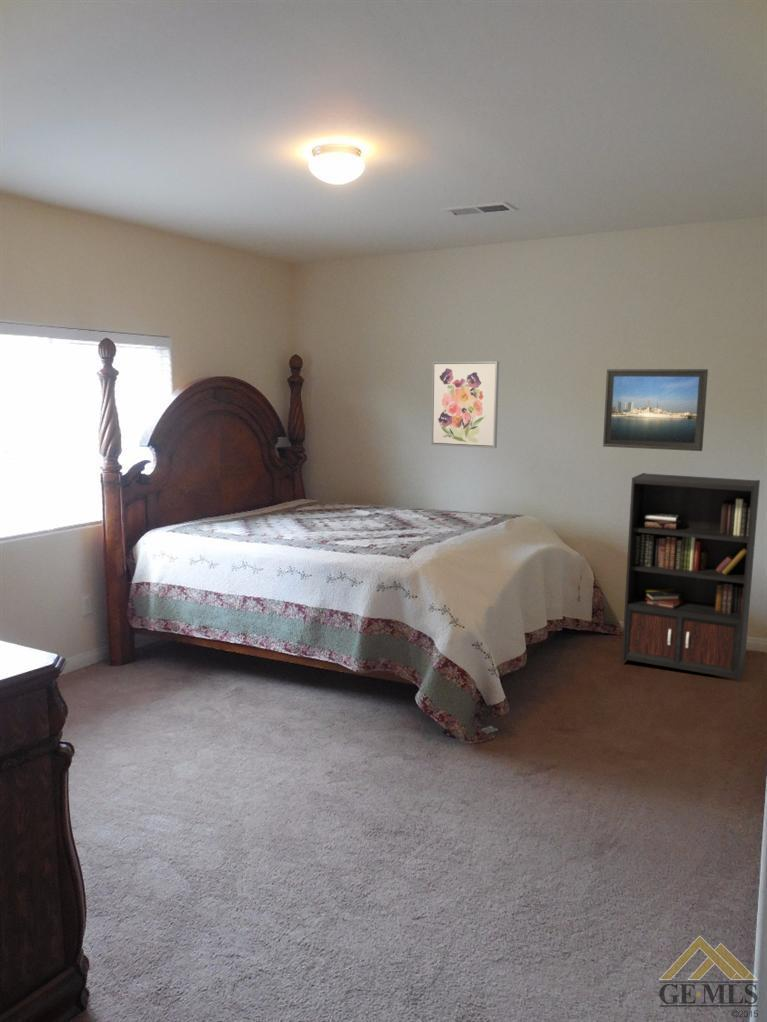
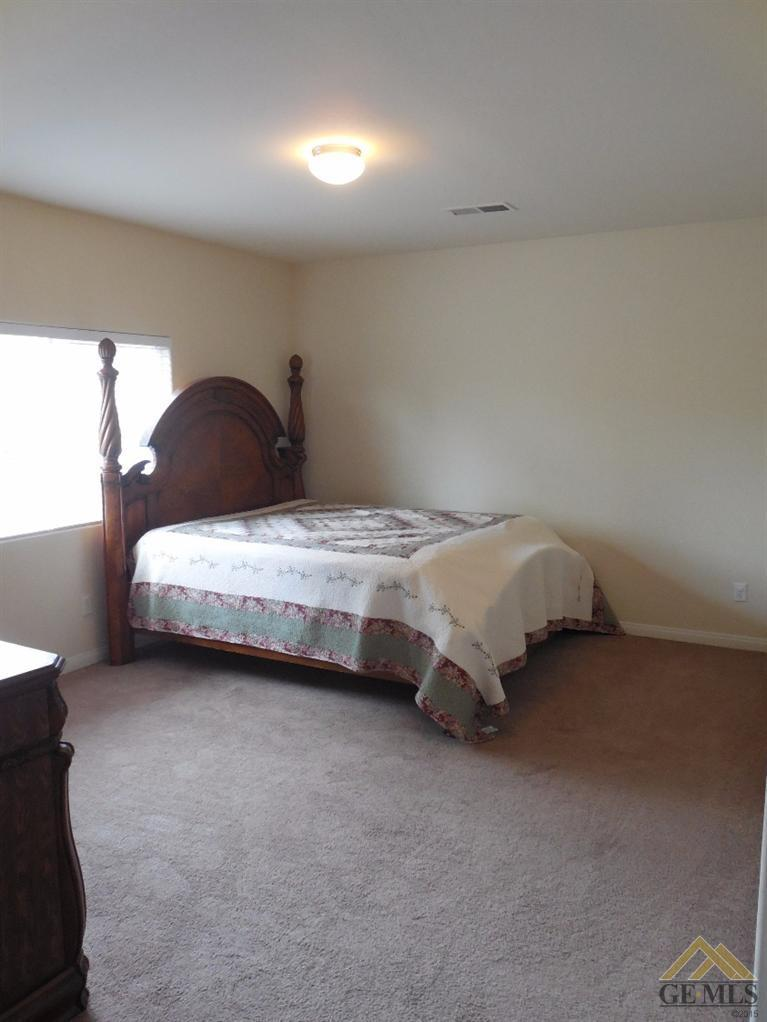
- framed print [602,368,709,452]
- wall art [430,360,500,449]
- bookcase [621,472,761,682]
